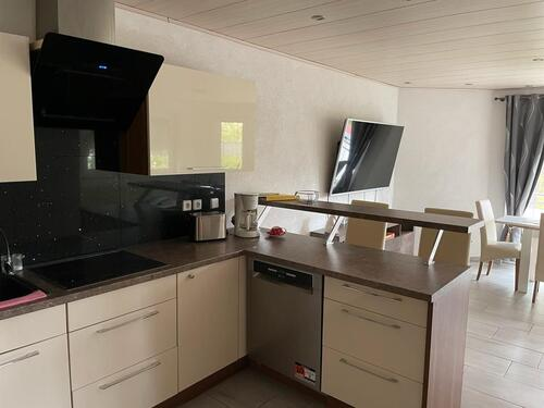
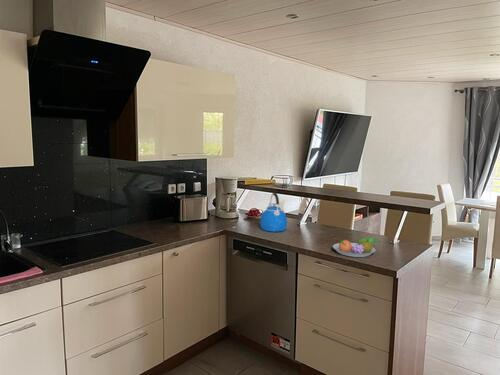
+ kettle [259,192,288,233]
+ fruit bowl [332,237,379,258]
